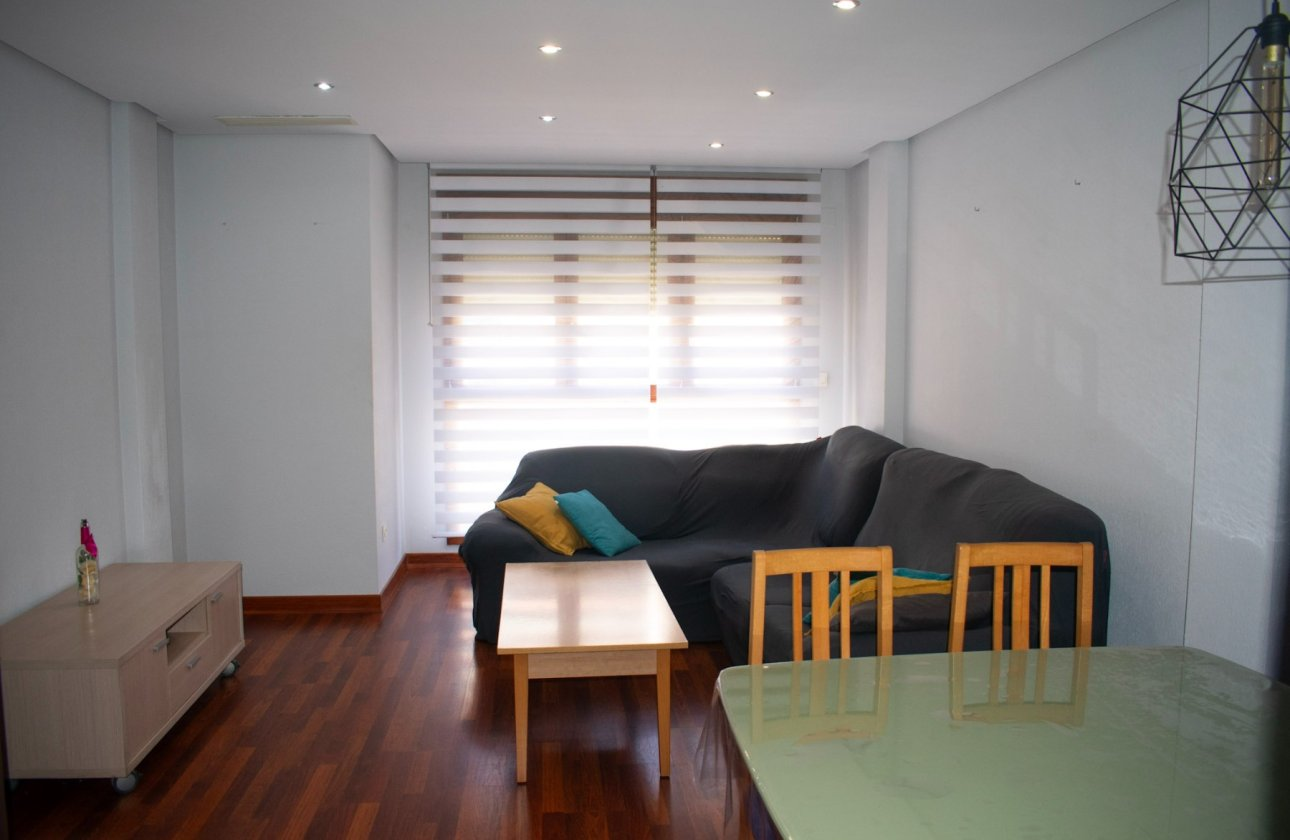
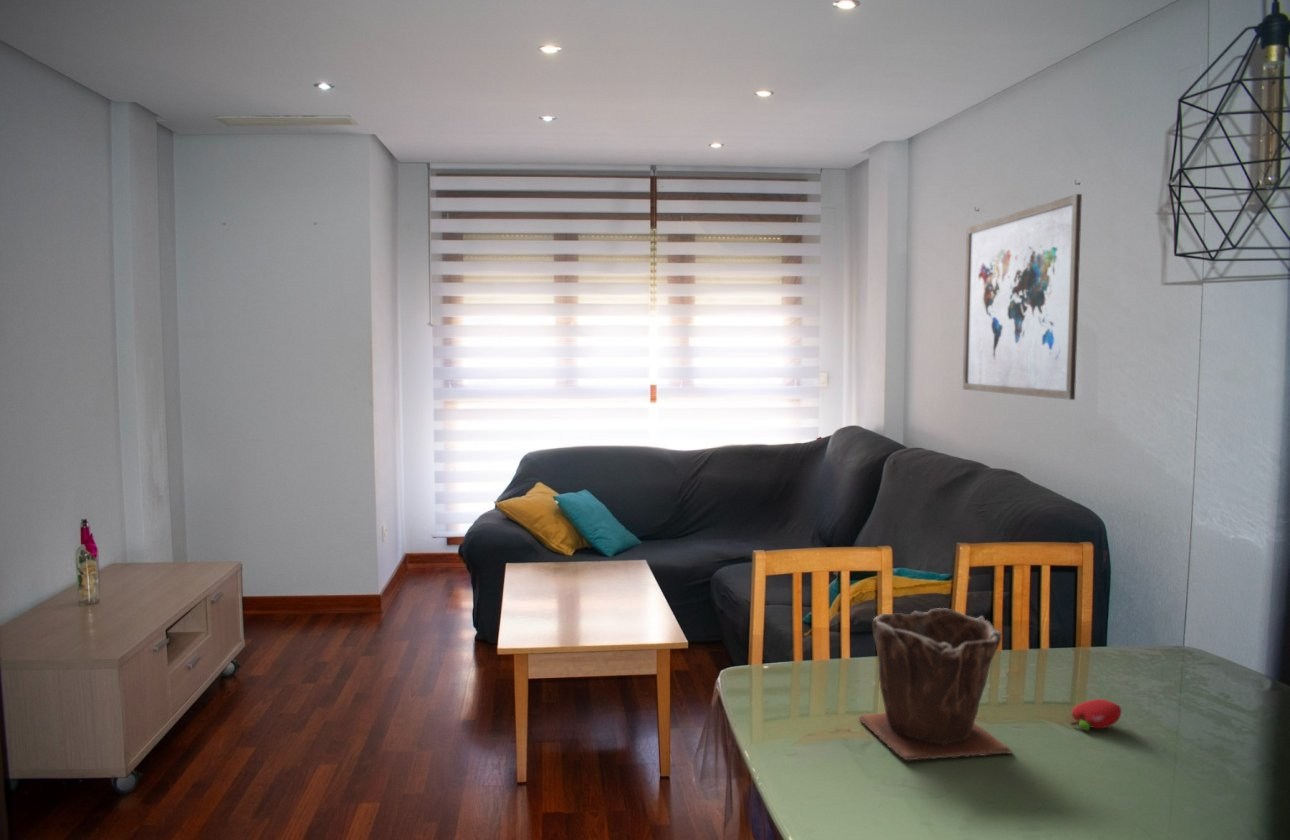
+ wall art [962,193,1083,401]
+ plant pot [858,607,1013,761]
+ fruit [1069,698,1122,731]
